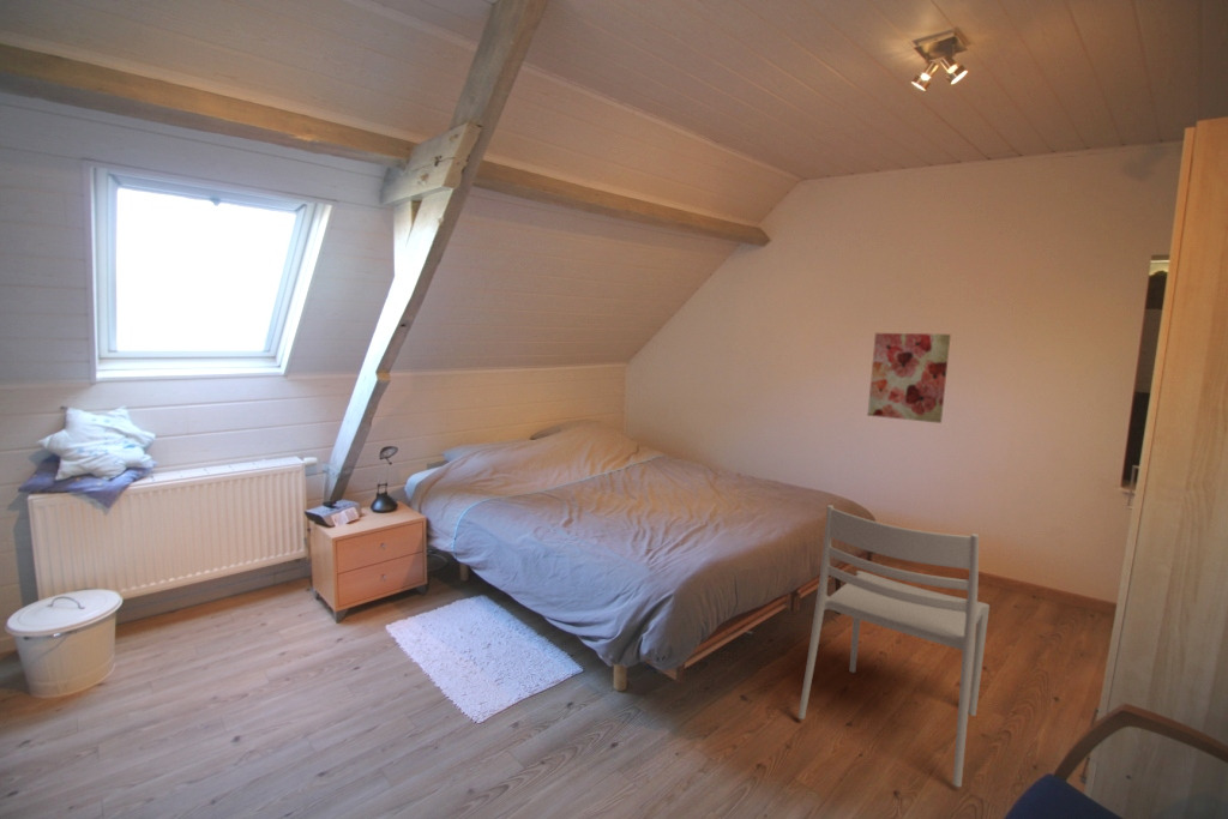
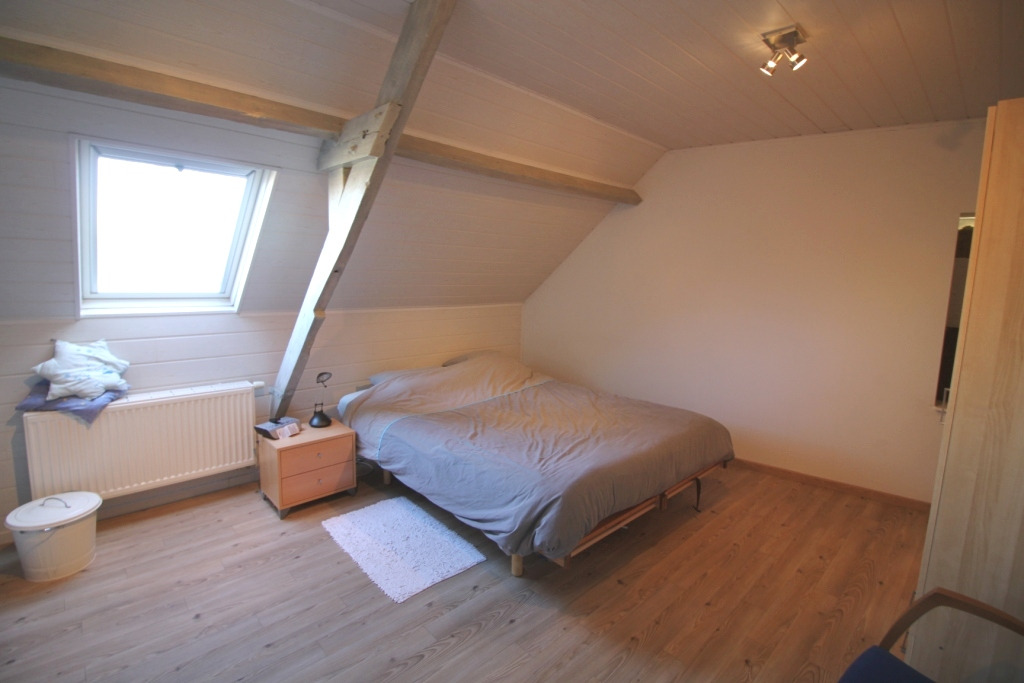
- chair [797,504,991,789]
- wall art [867,332,952,424]
